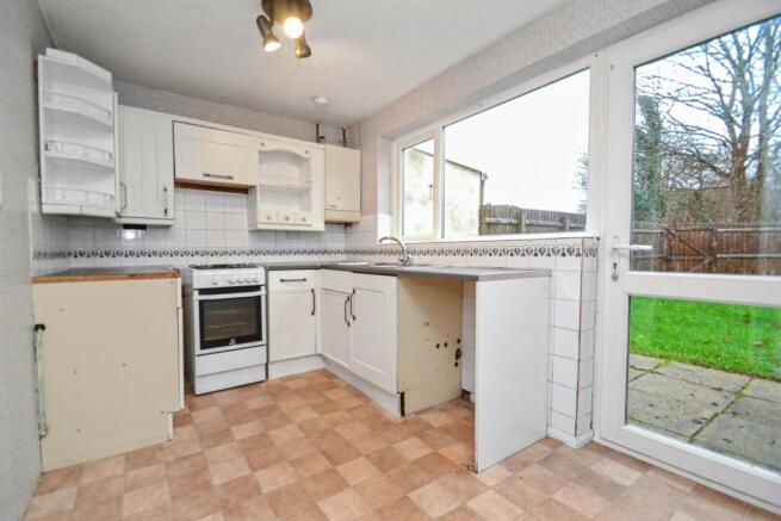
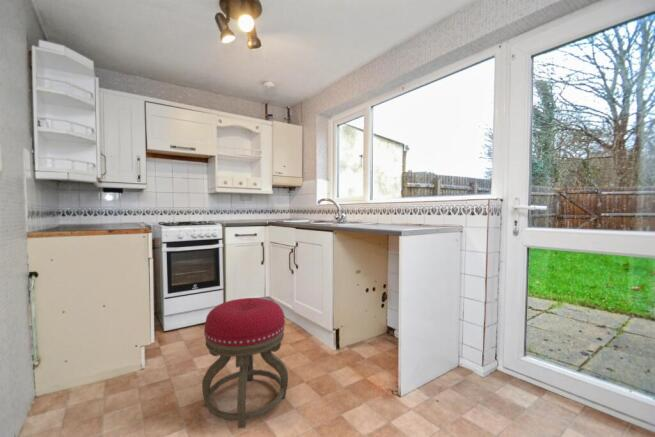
+ stool [201,297,289,429]
